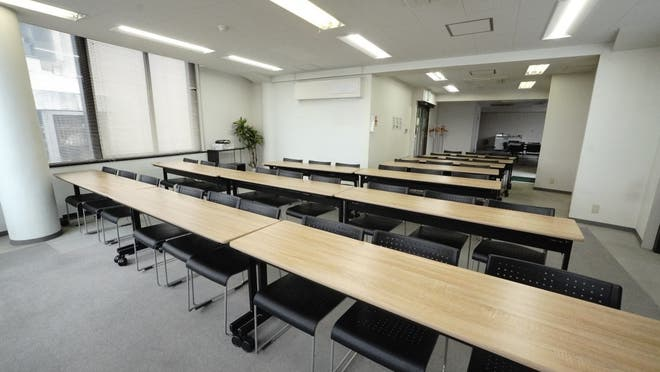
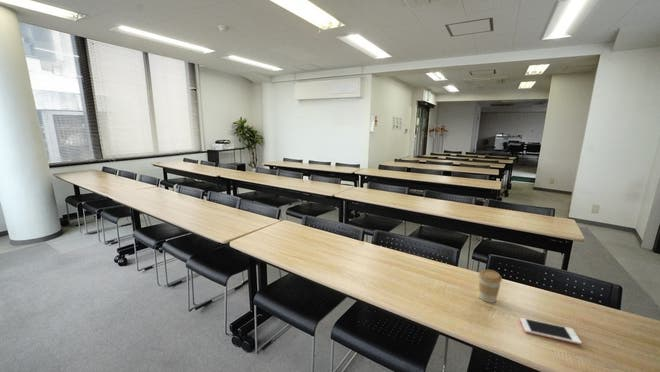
+ coffee cup [478,269,503,304]
+ cell phone [519,317,583,346]
